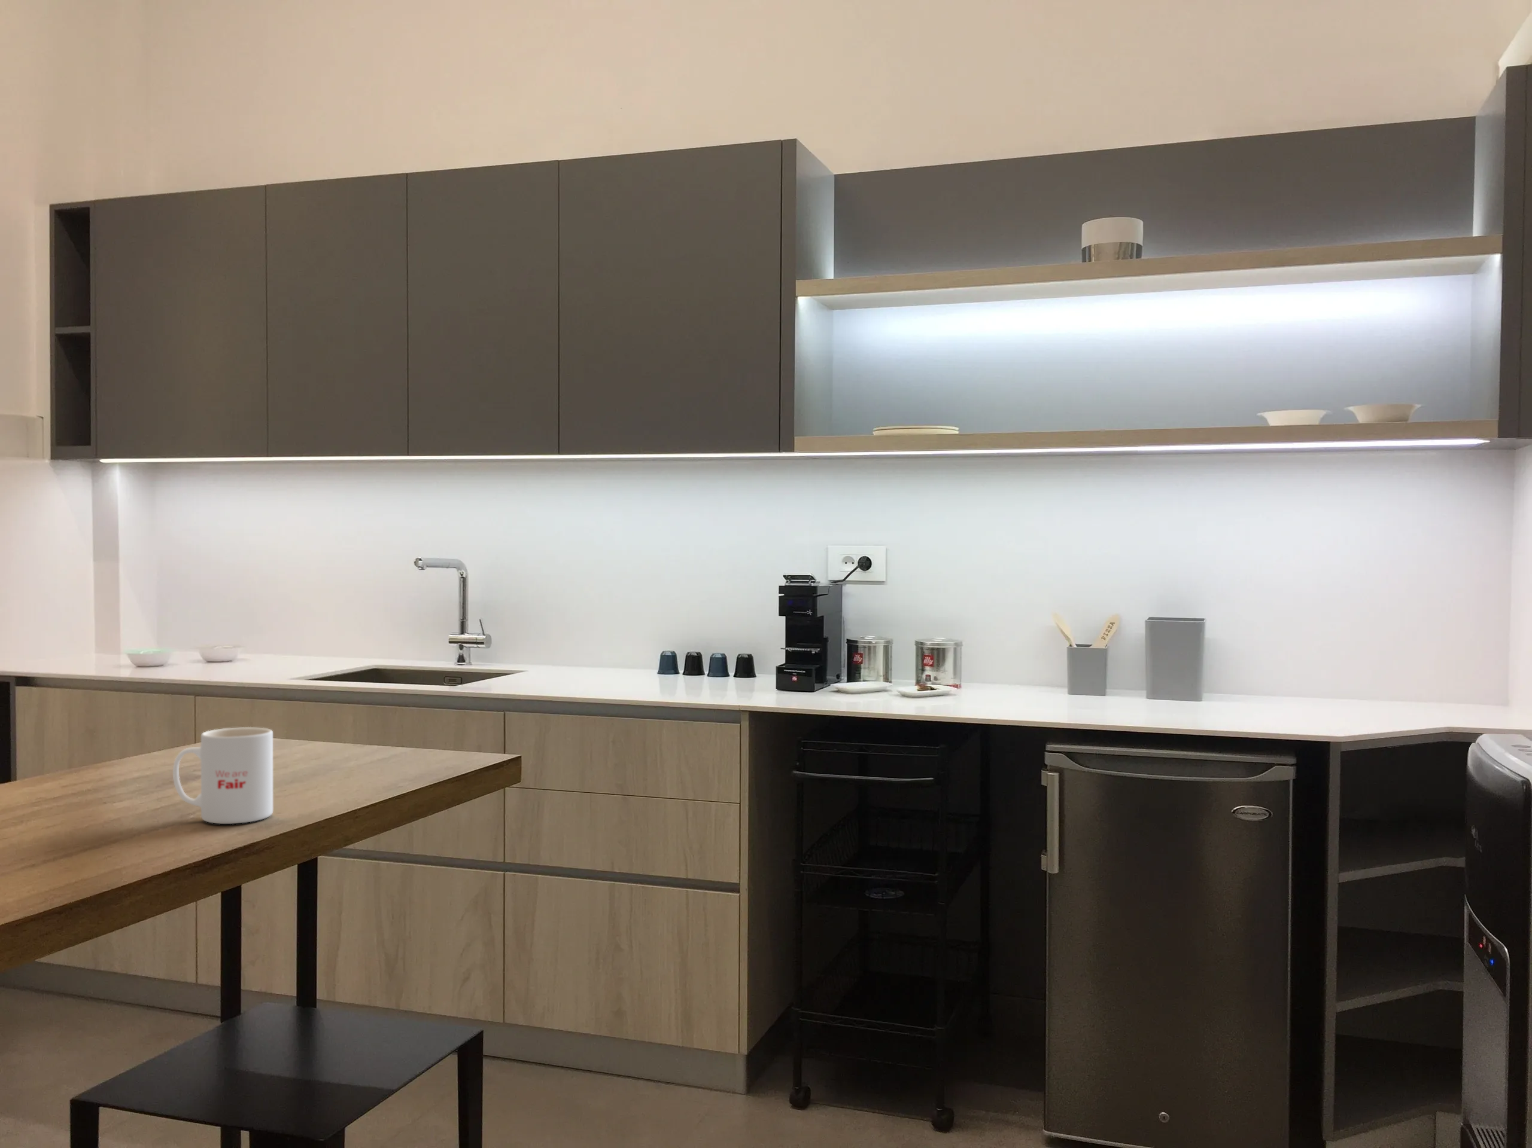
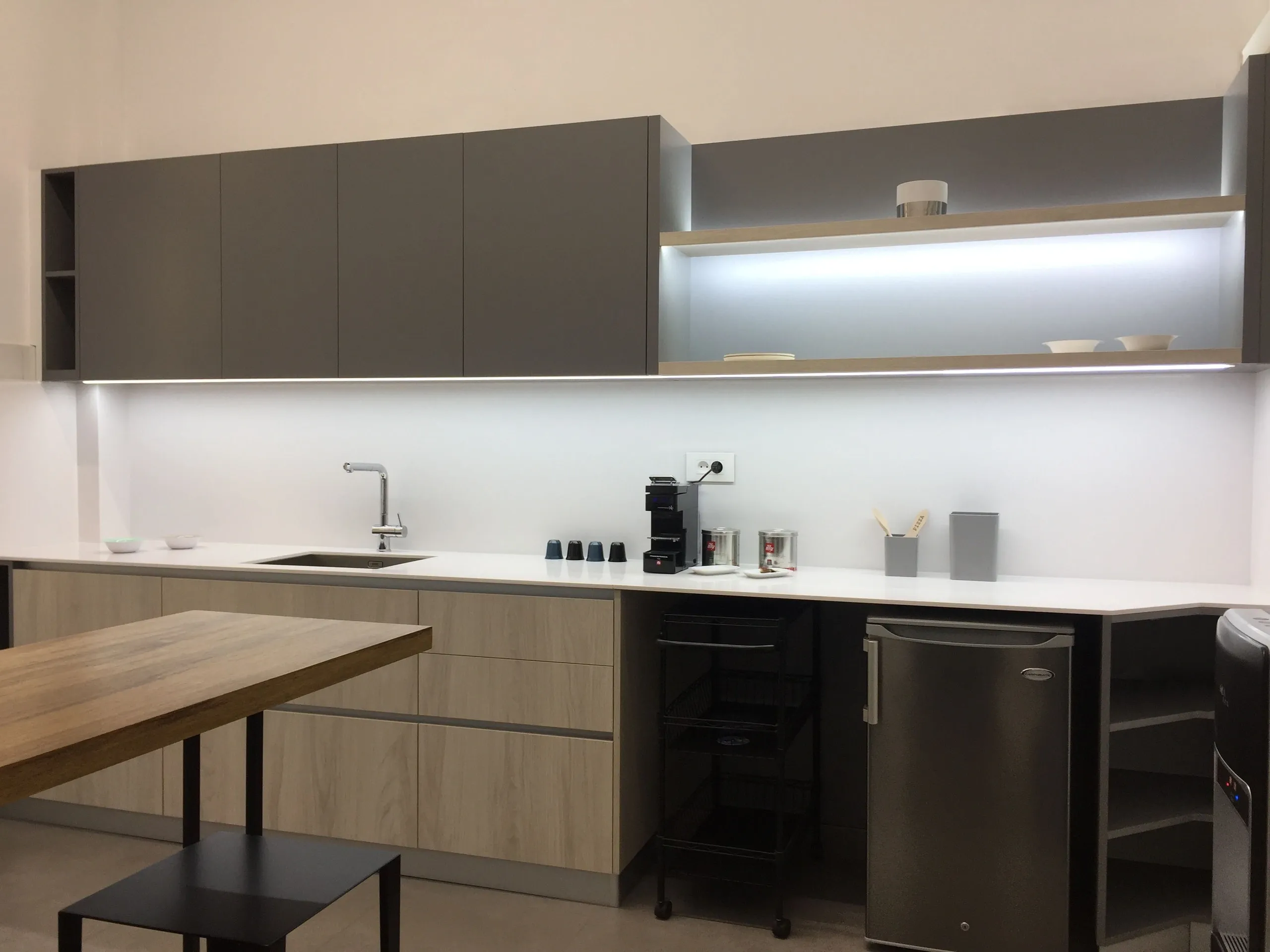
- mug [173,726,274,825]
